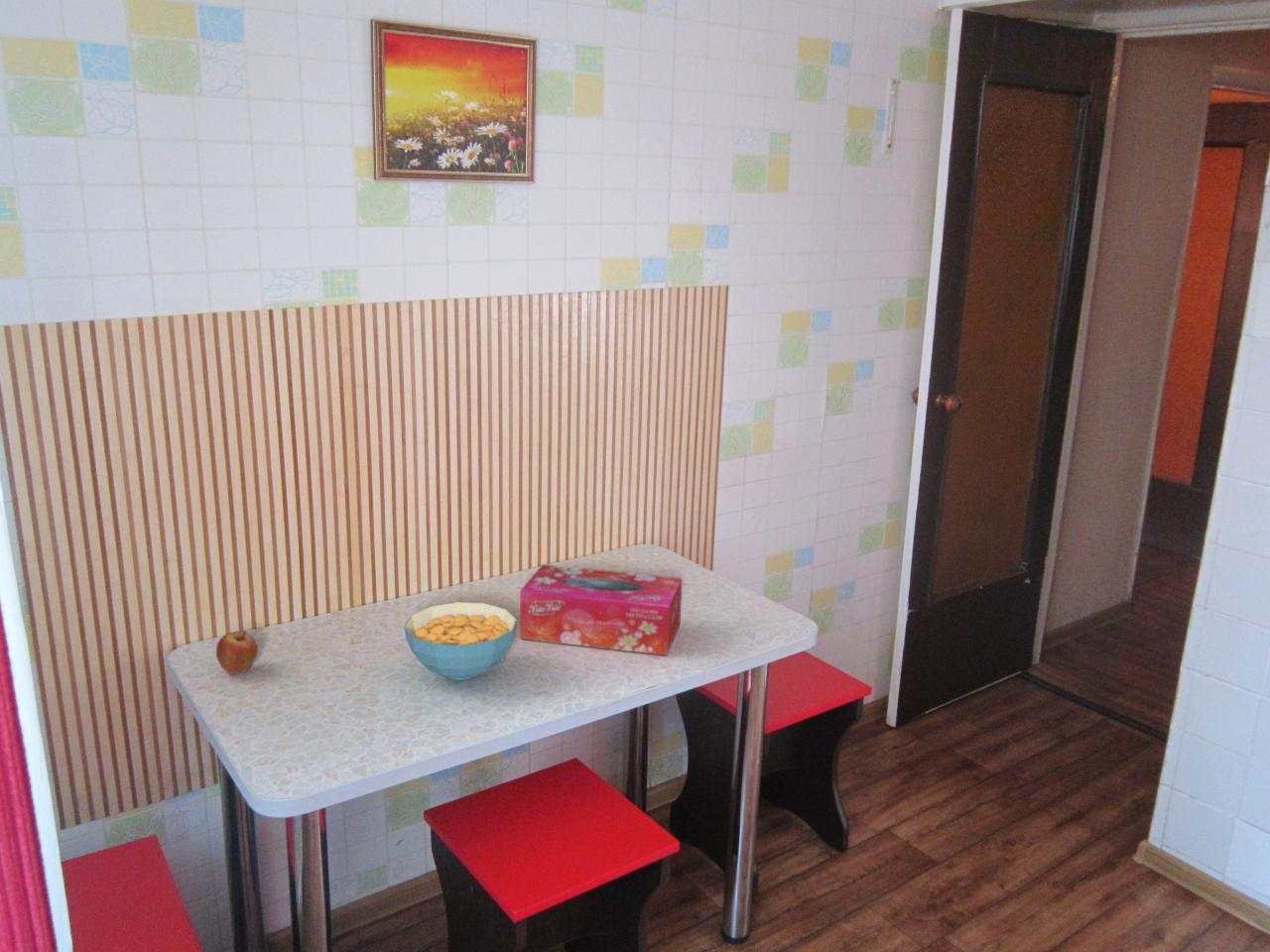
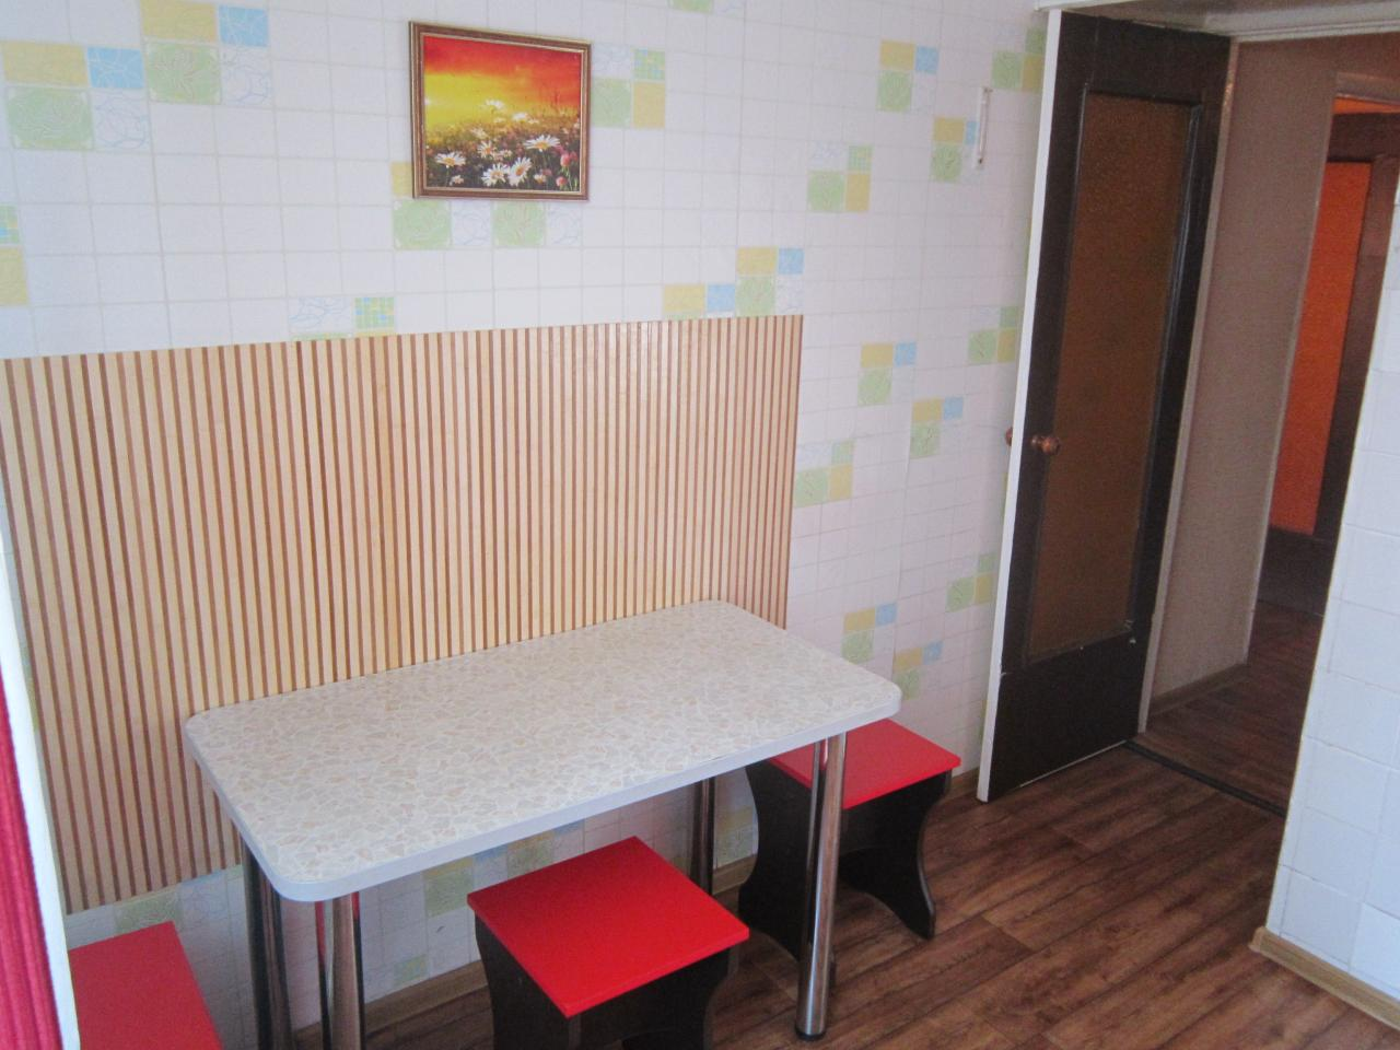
- cereal bowl [403,601,518,681]
- fruit [215,630,259,675]
- tissue box [519,563,683,656]
